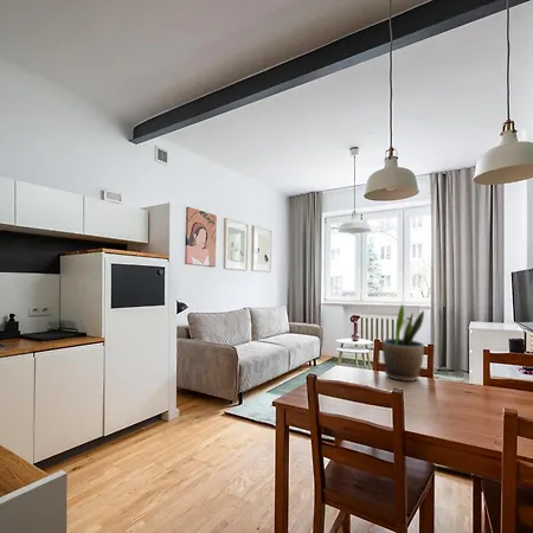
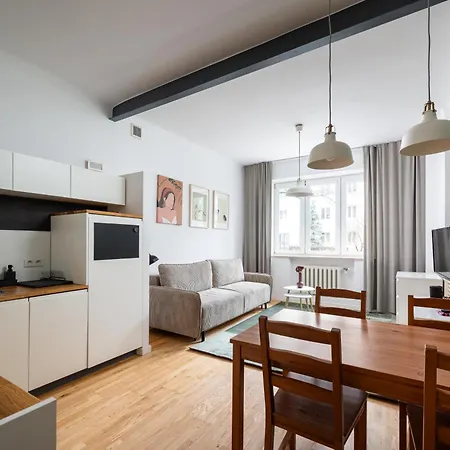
- potted plant [381,302,425,383]
